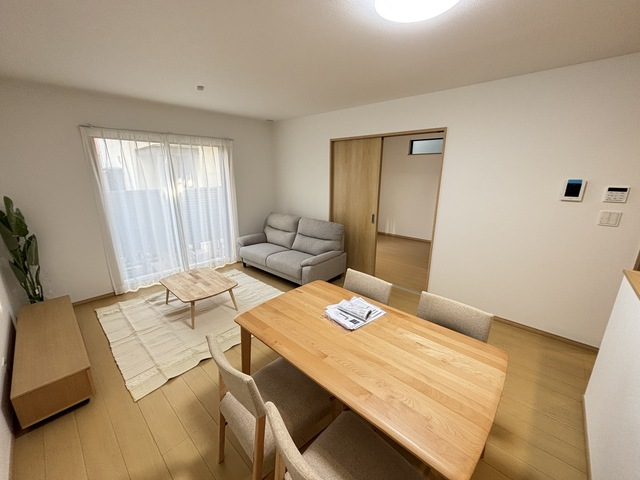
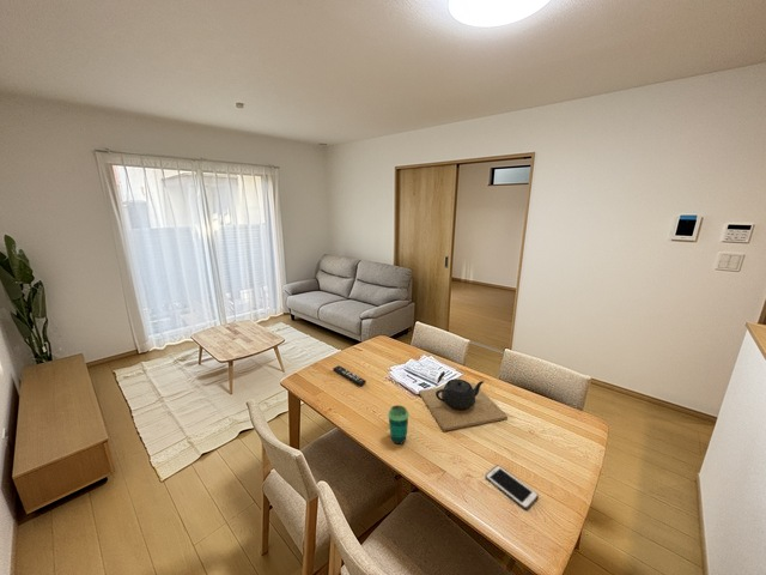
+ cell phone [485,465,540,510]
+ cup [387,404,411,444]
+ teapot [418,377,509,432]
+ remote control [332,364,367,387]
